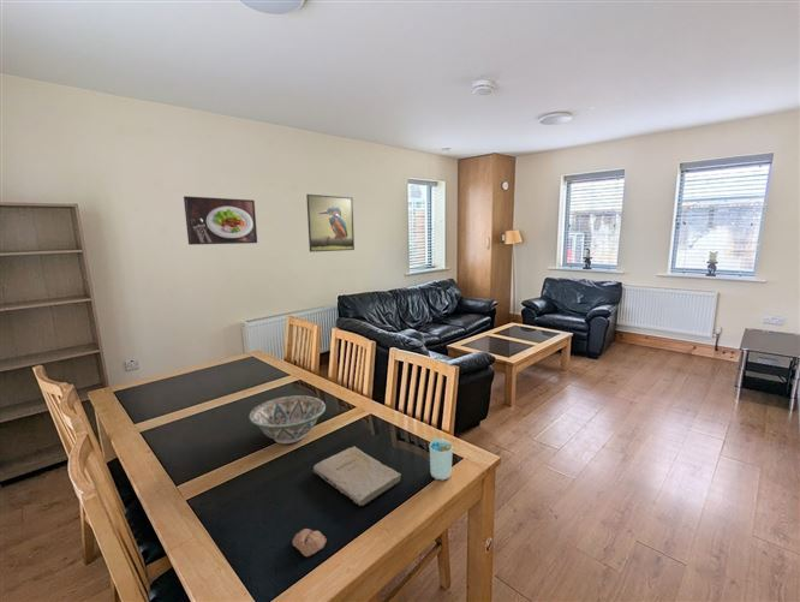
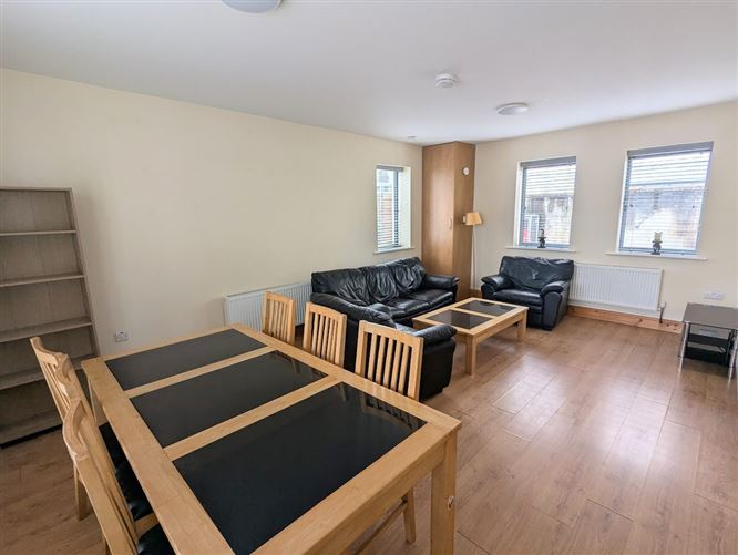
- decorative bowl [247,394,327,445]
- cup [429,436,454,482]
- fruit [292,528,328,558]
- book [312,445,404,507]
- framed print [305,193,356,254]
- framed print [183,195,258,246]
